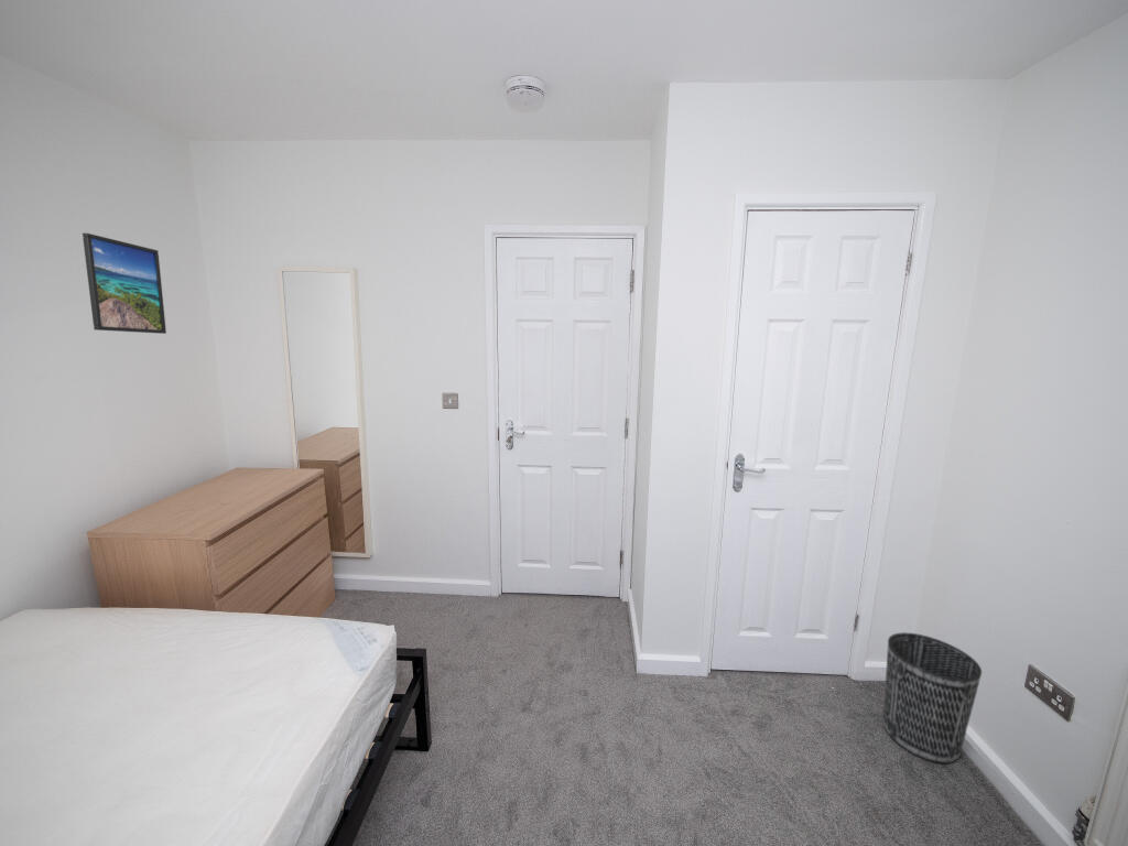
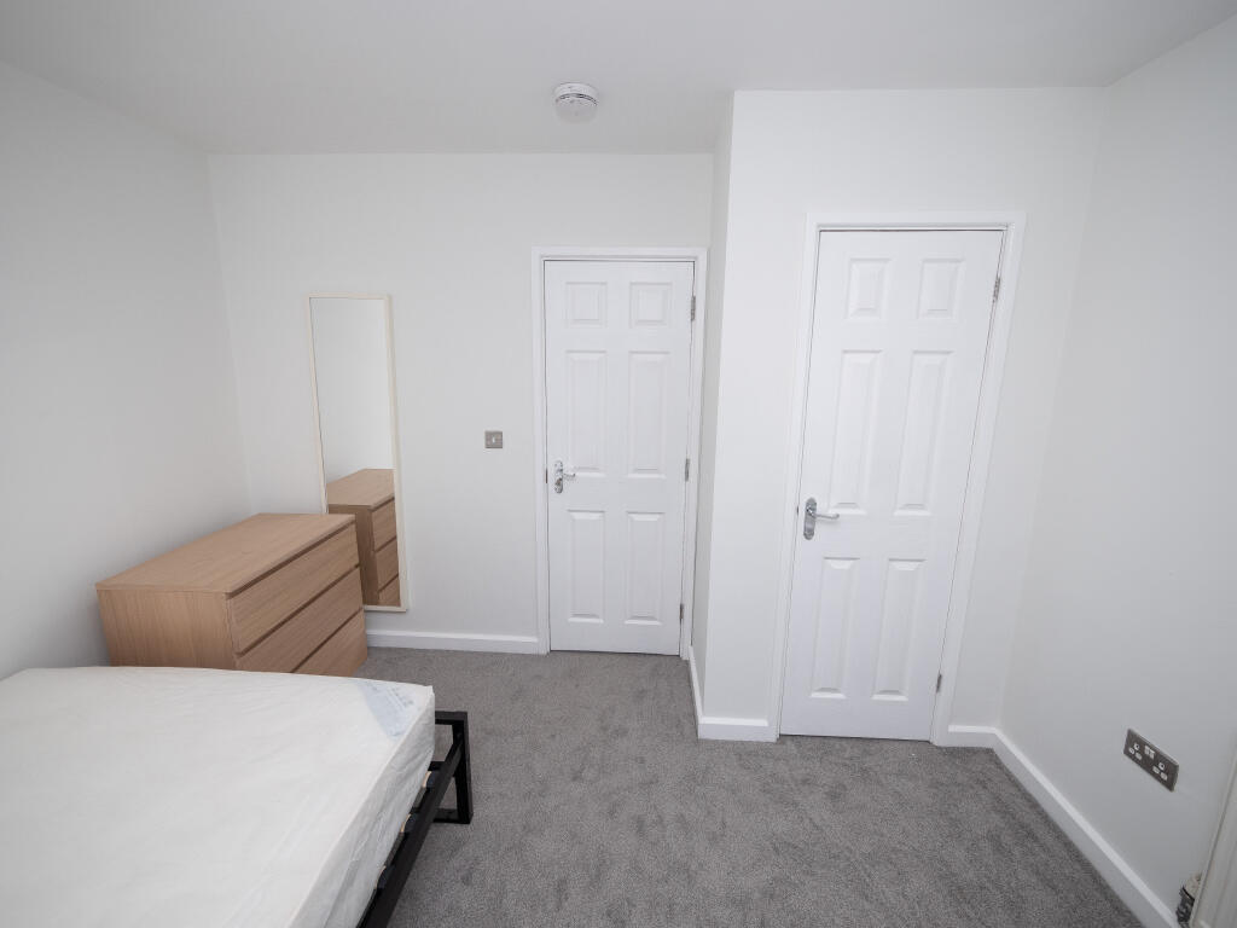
- wastebasket [882,631,983,764]
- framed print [82,232,167,335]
